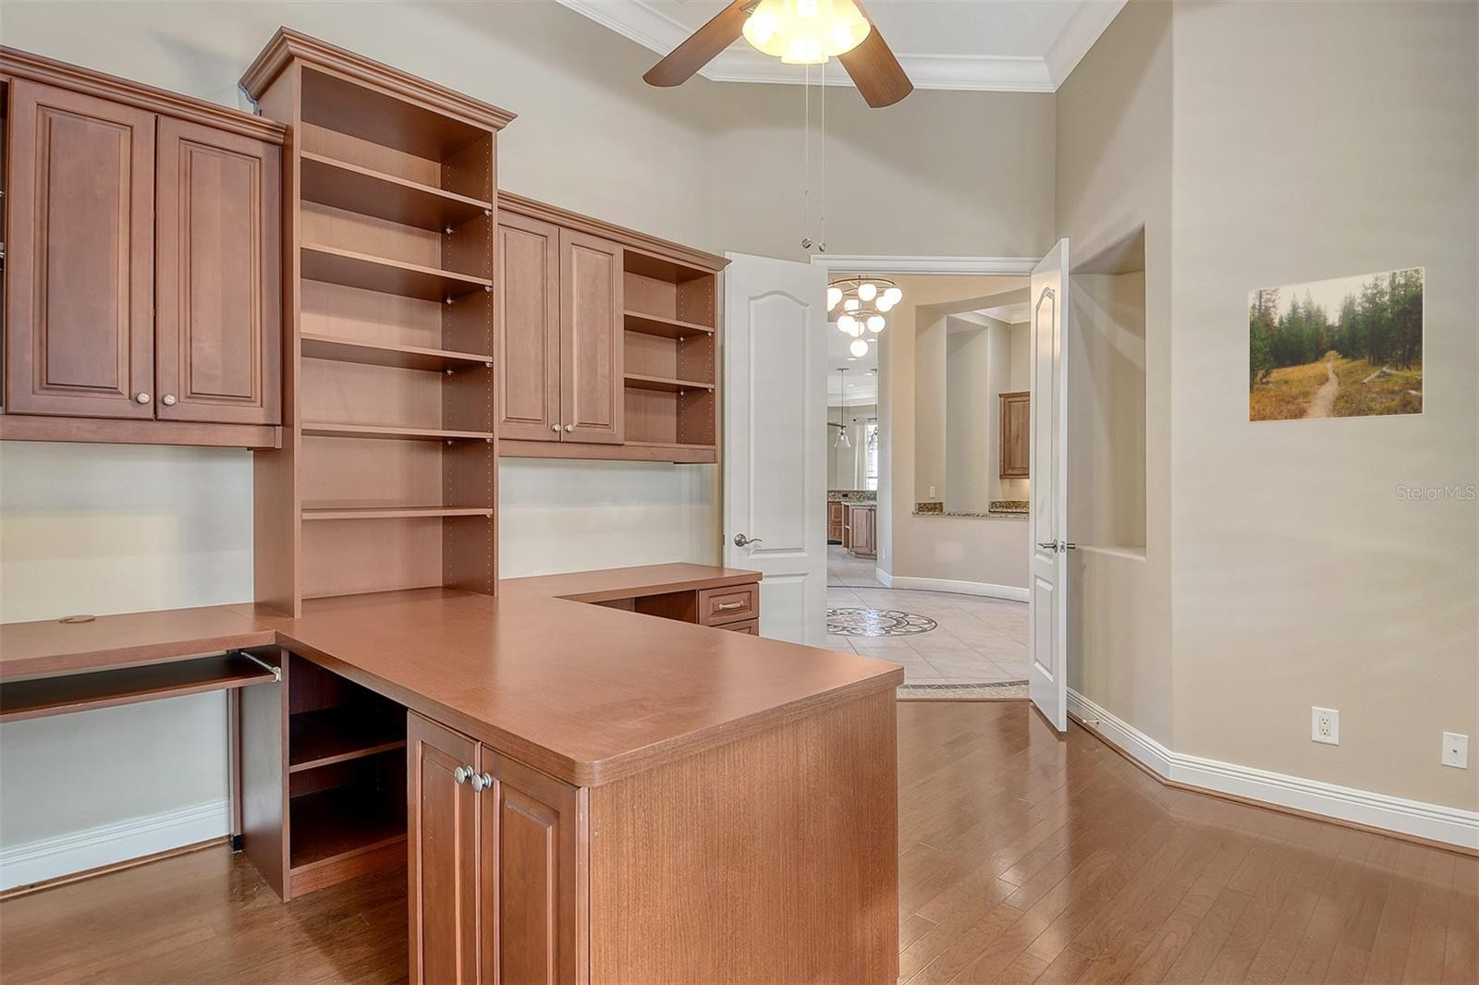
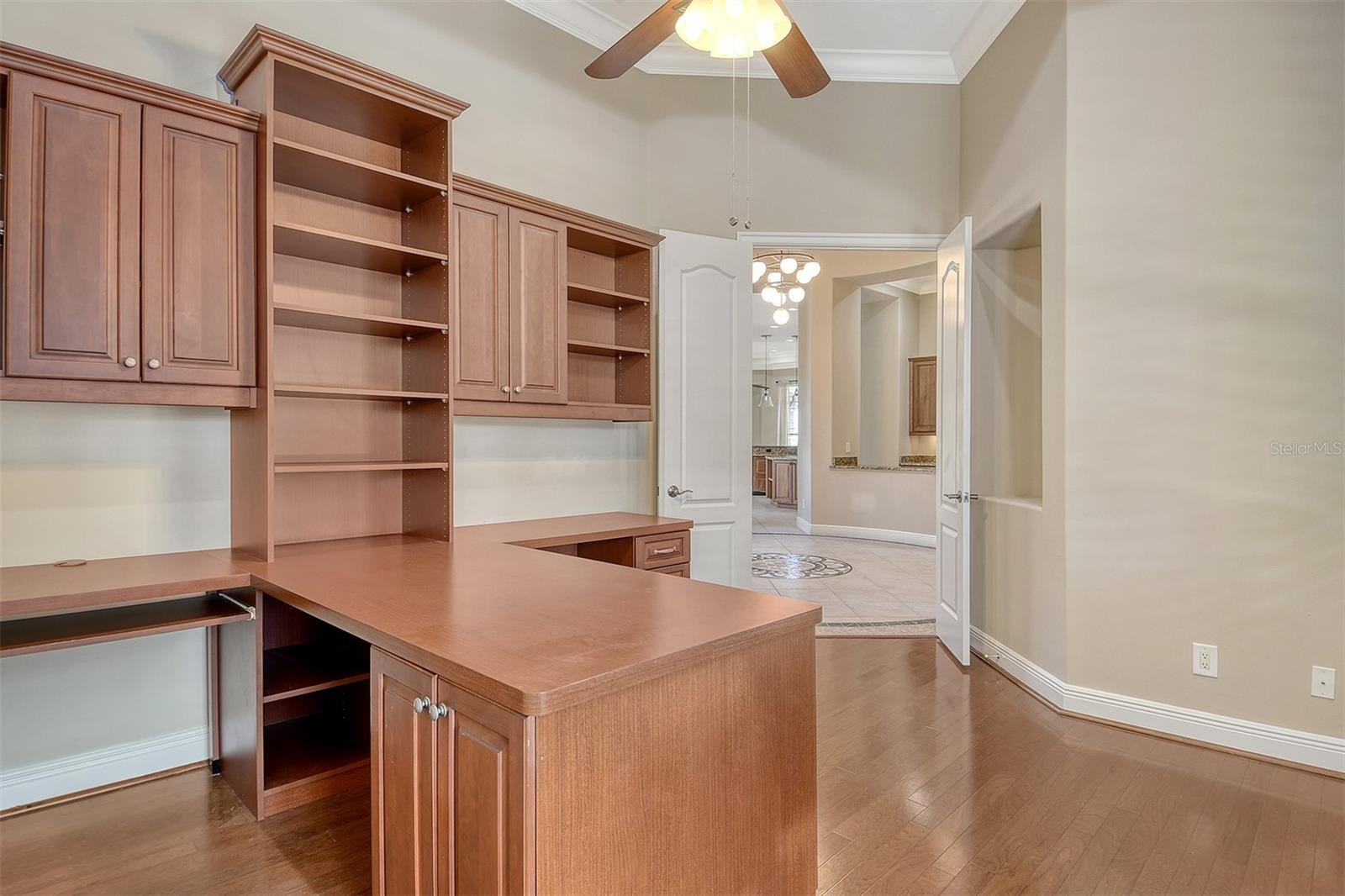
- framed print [1247,266,1425,424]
